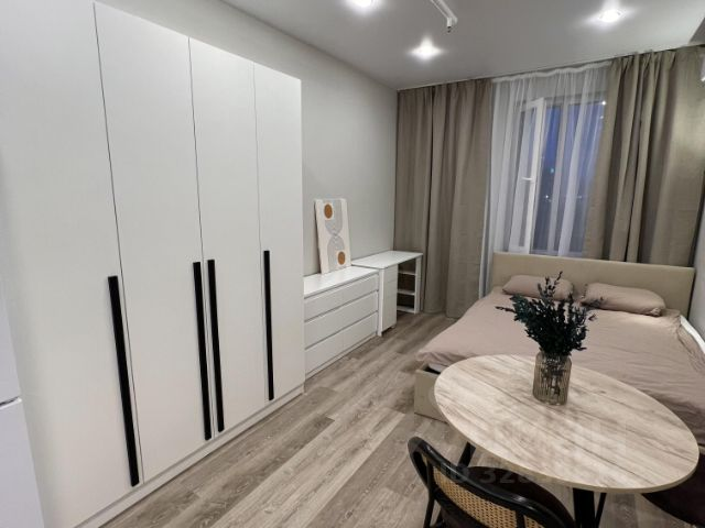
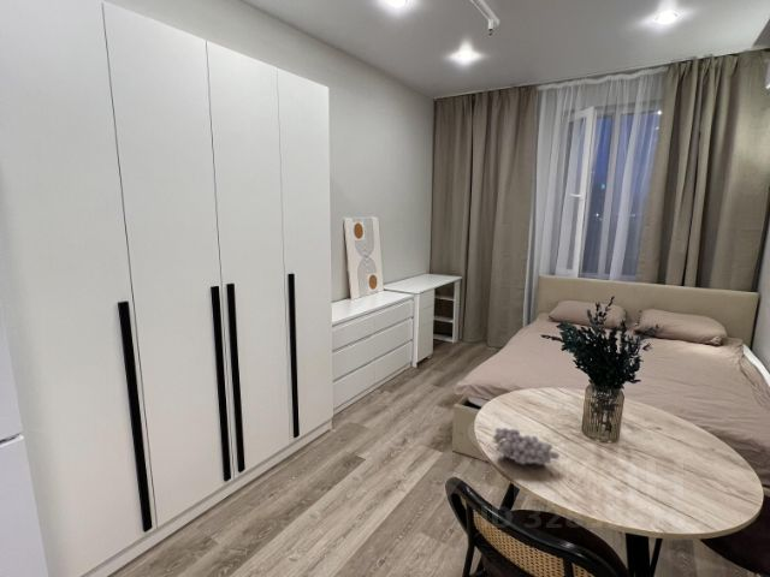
+ fruit [491,427,561,465]
